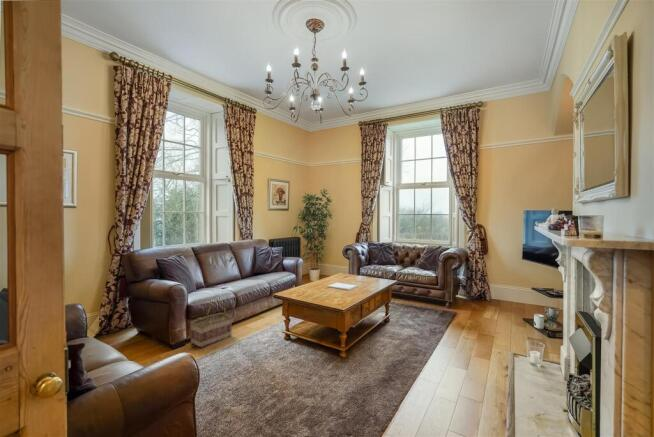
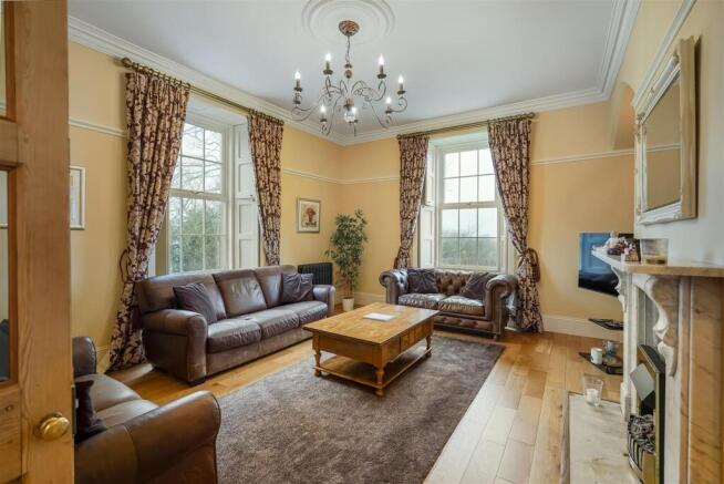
- basket [189,301,233,349]
